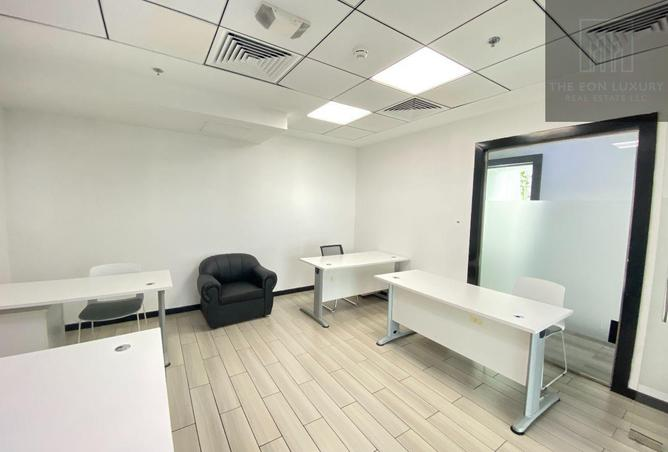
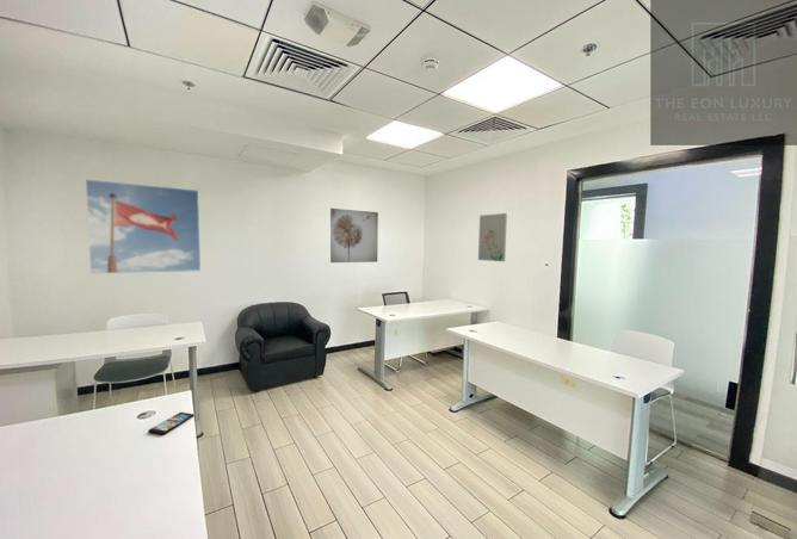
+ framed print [85,178,202,275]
+ smartphone [147,411,196,436]
+ wall art [329,207,379,264]
+ wall art [477,212,508,262]
